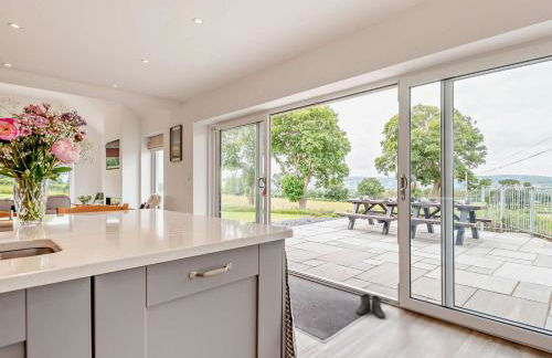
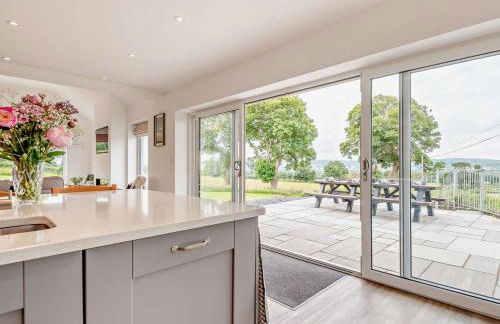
- boots [355,293,386,319]
